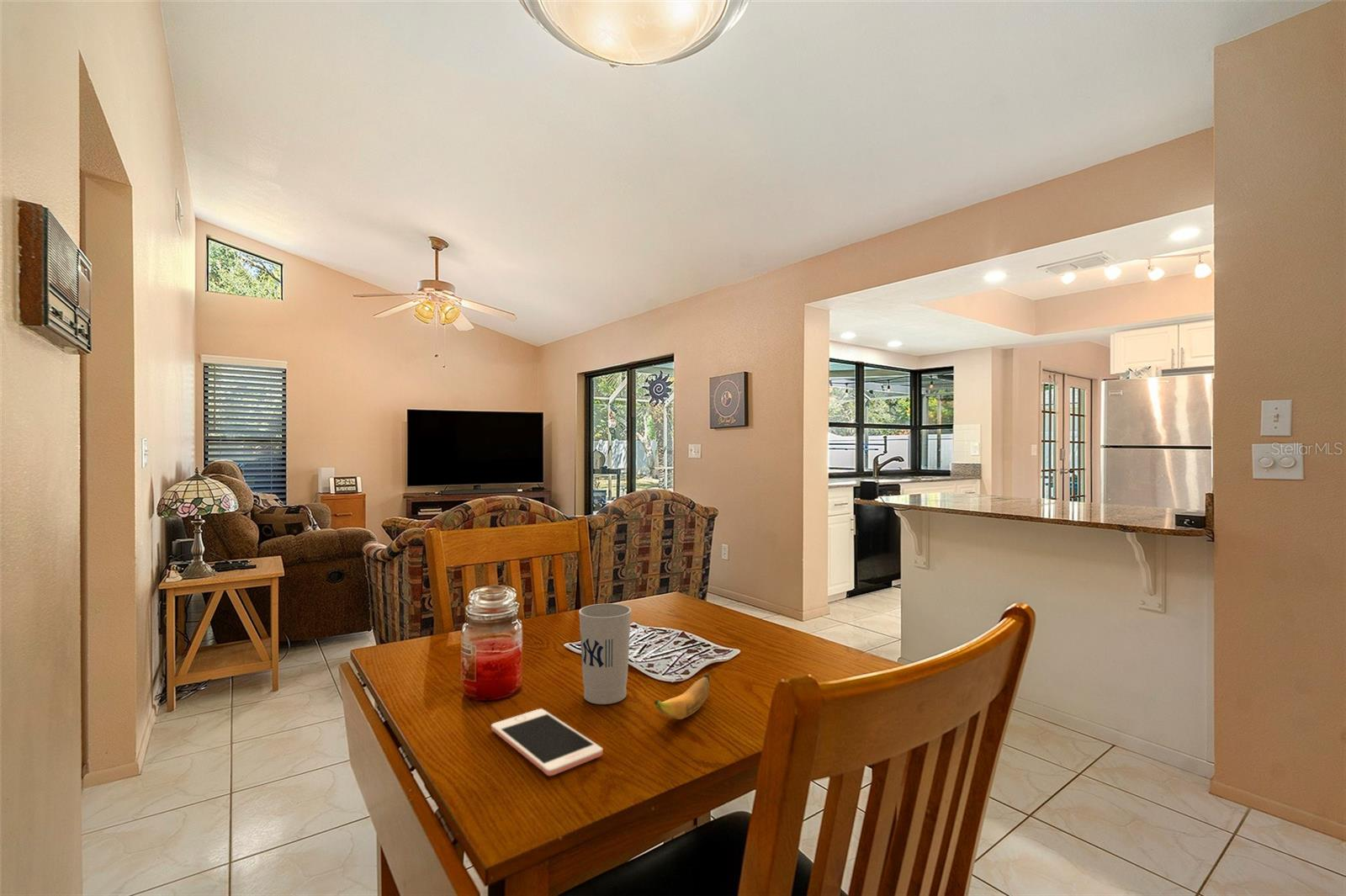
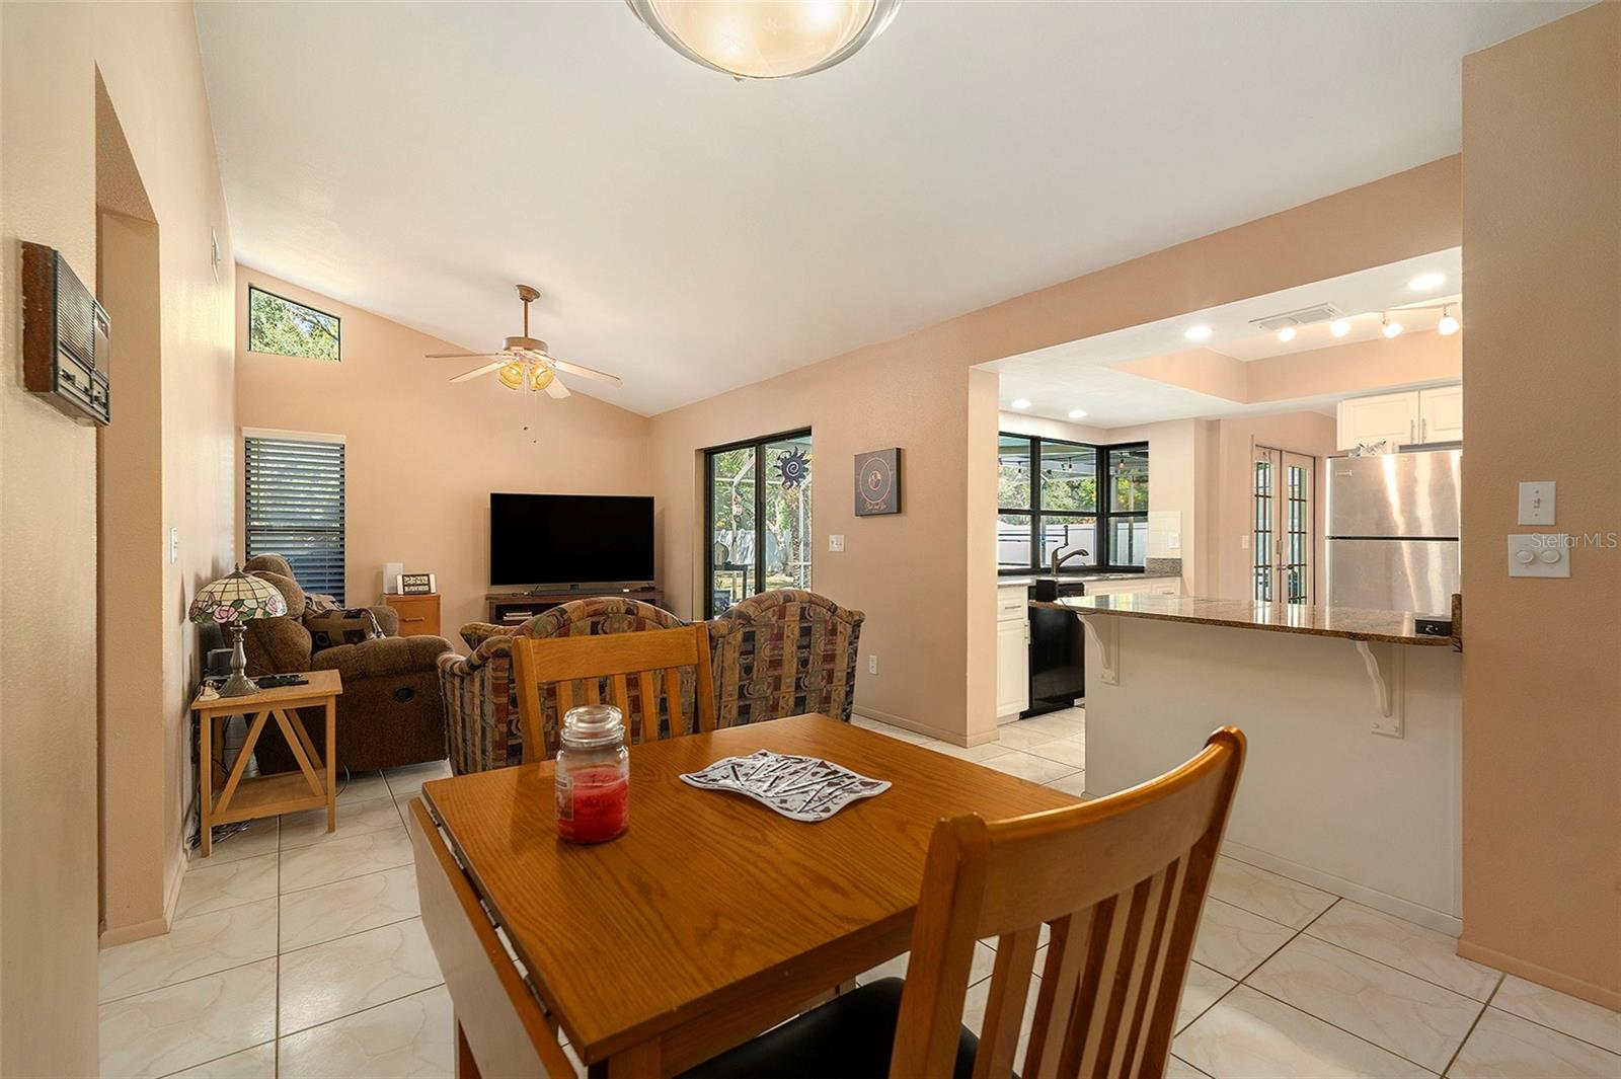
- cell phone [490,708,603,777]
- cup [578,602,633,705]
- banana [654,673,710,720]
